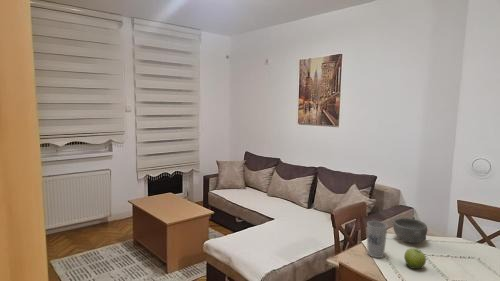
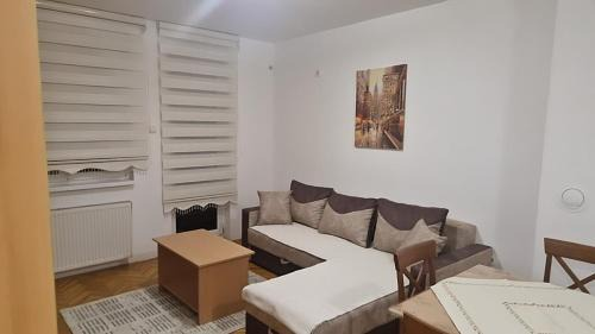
- bowl [392,217,428,244]
- fruit [403,247,427,270]
- cup [366,220,389,259]
